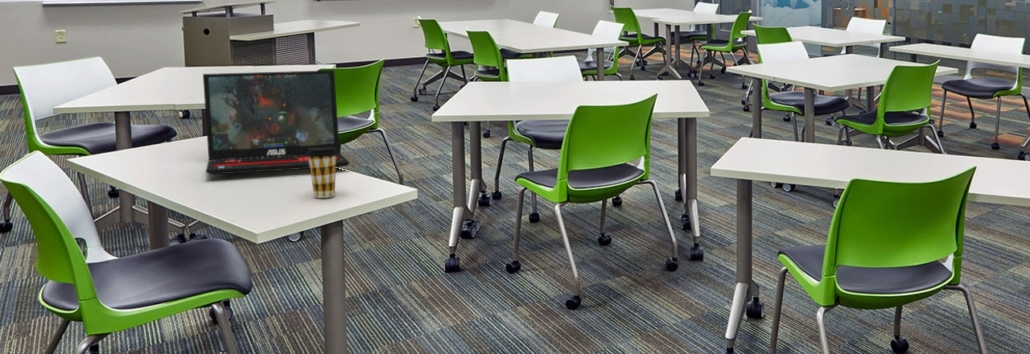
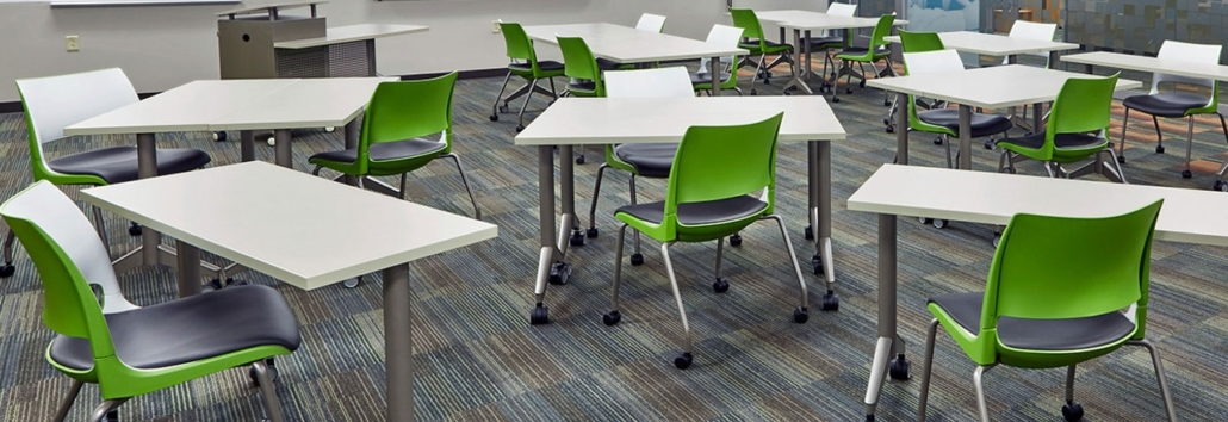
- coffee cup [306,147,338,199]
- laptop [202,69,350,176]
